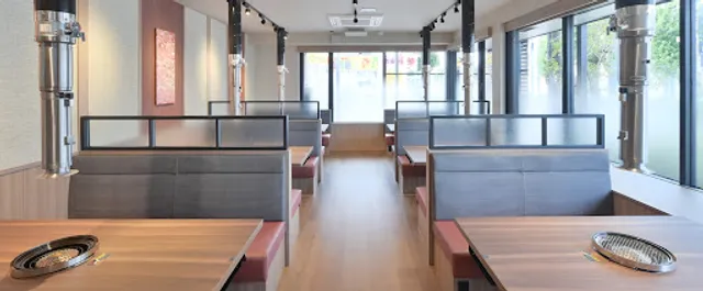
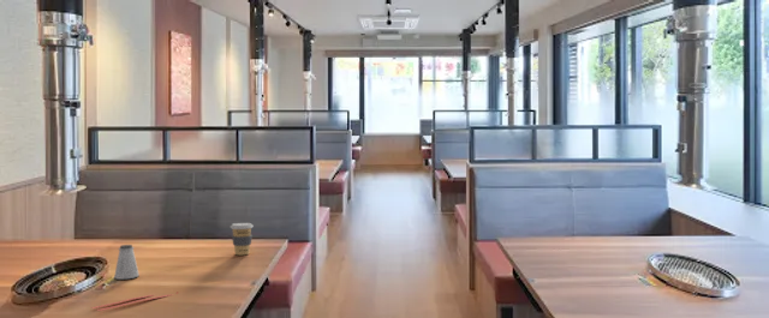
+ saltshaker [113,244,141,281]
+ coffee cup [229,222,255,256]
+ chopsticks [90,290,179,312]
